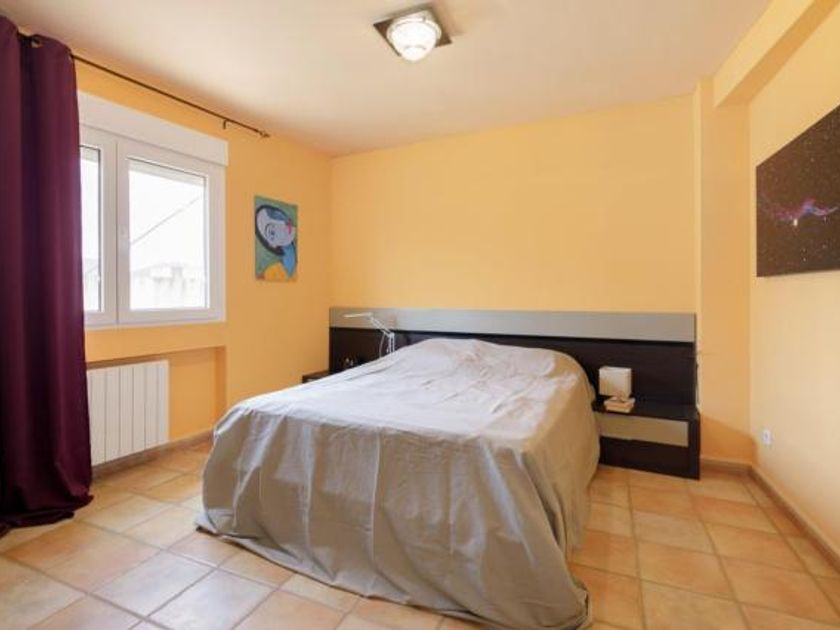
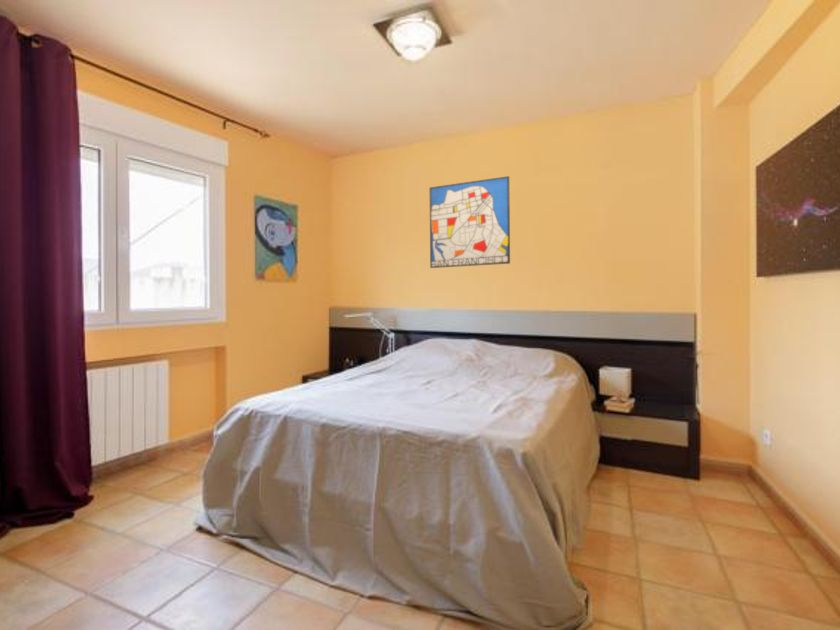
+ wall art [429,175,511,269]
